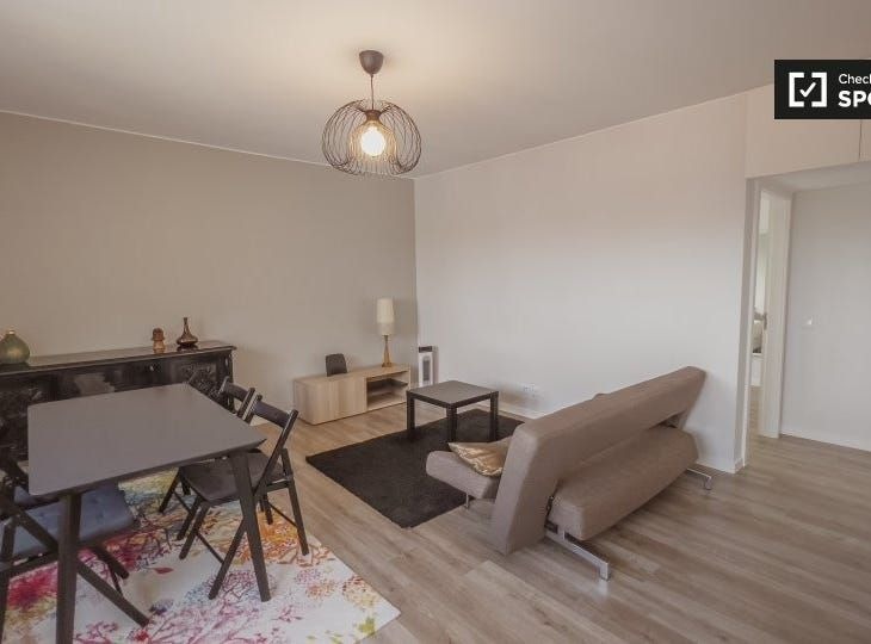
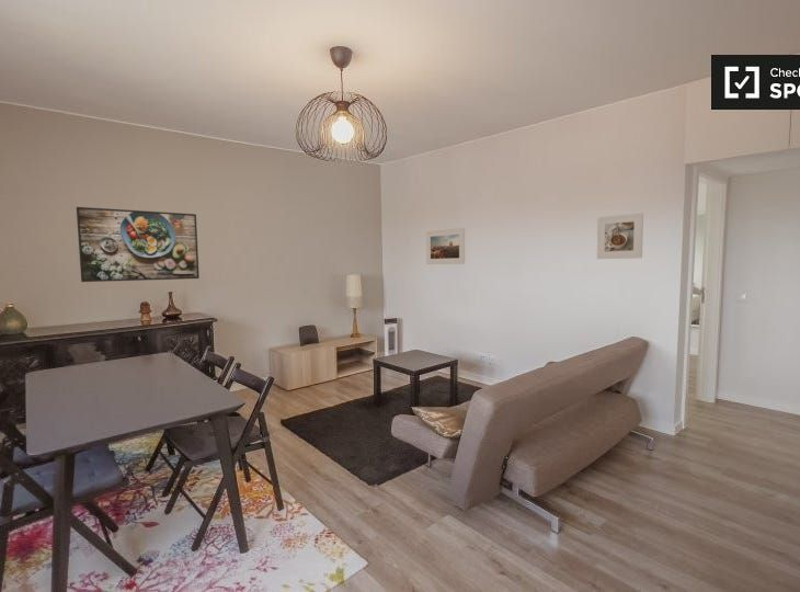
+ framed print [596,213,644,260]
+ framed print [425,227,466,265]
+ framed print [76,206,201,283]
